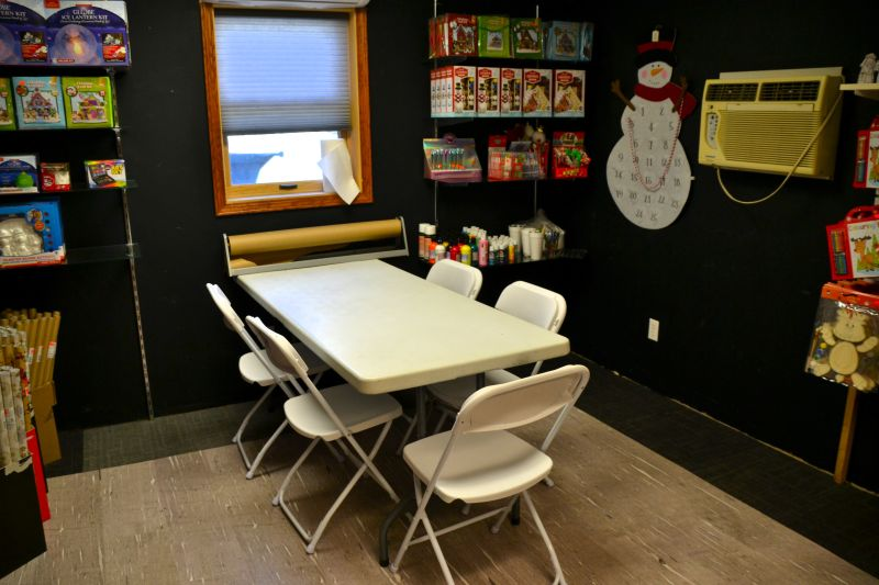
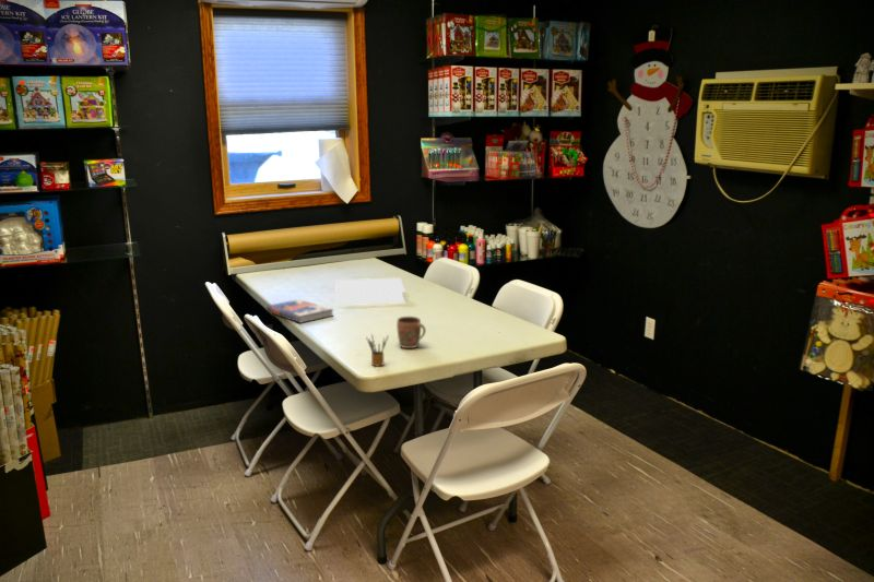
+ pencil box [365,333,390,368]
+ paper stack [334,277,406,306]
+ book [265,298,334,324]
+ mug [395,316,427,349]
